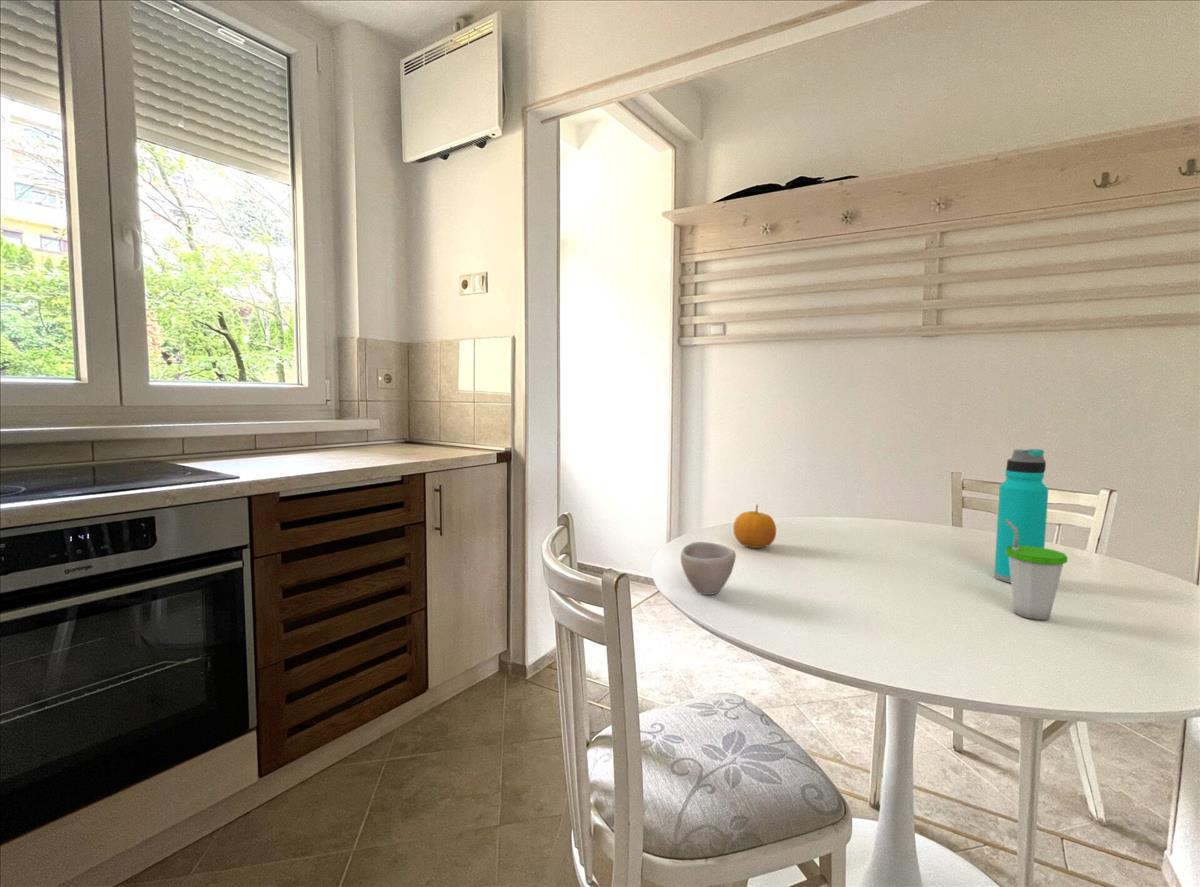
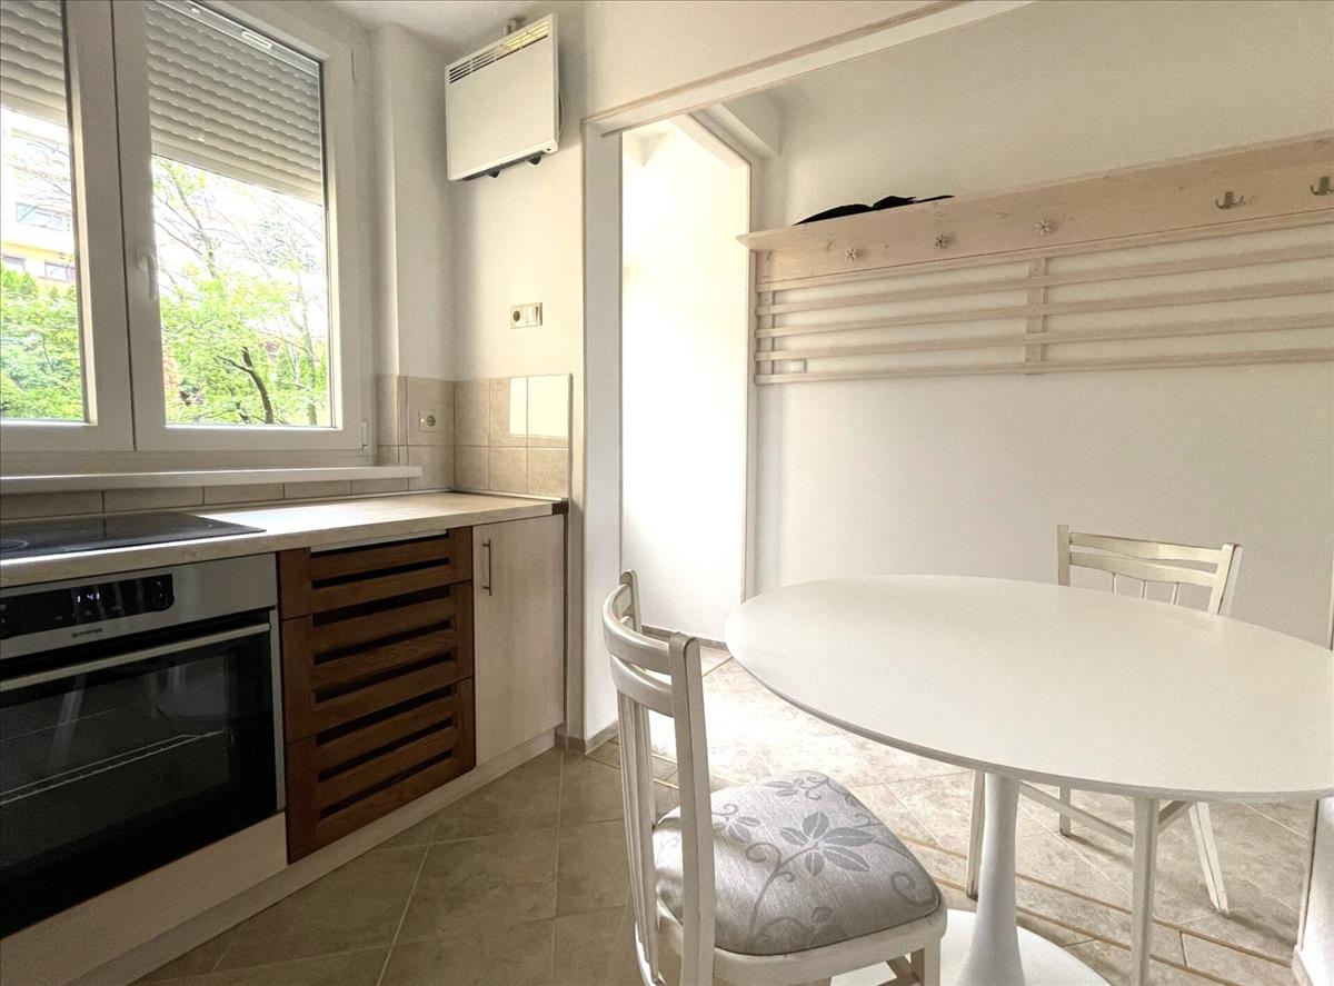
- cup [680,541,737,596]
- water bottle [993,448,1049,584]
- fruit [732,504,777,549]
- cup [1005,519,1068,621]
